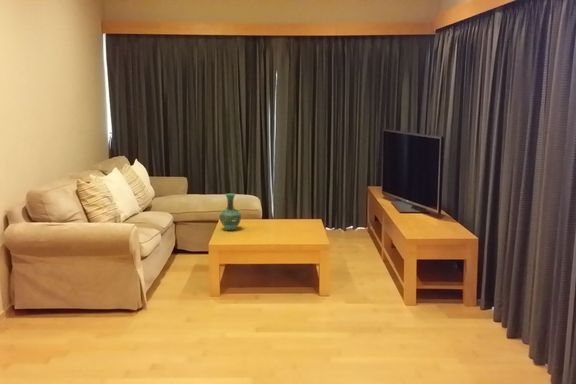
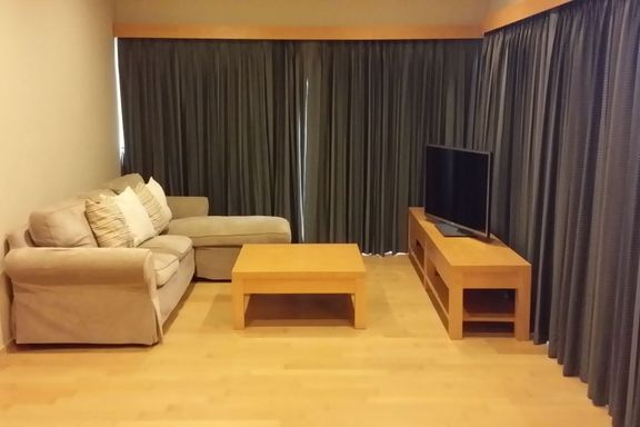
- vase [219,193,242,231]
